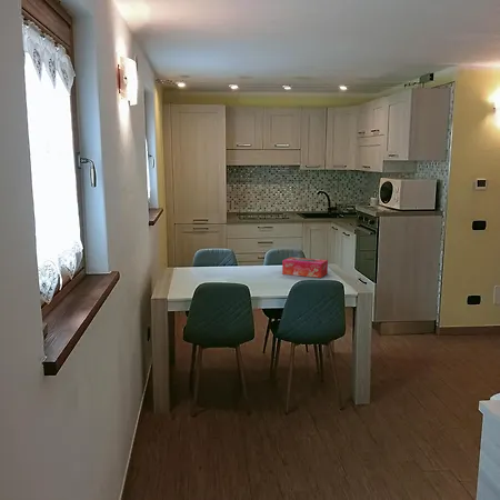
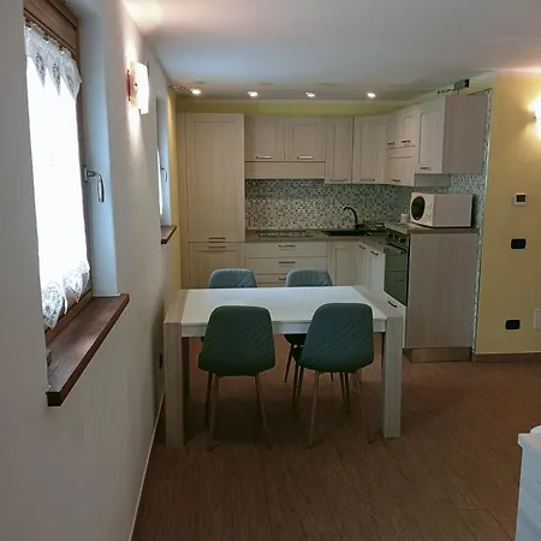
- tissue box [281,256,329,279]
